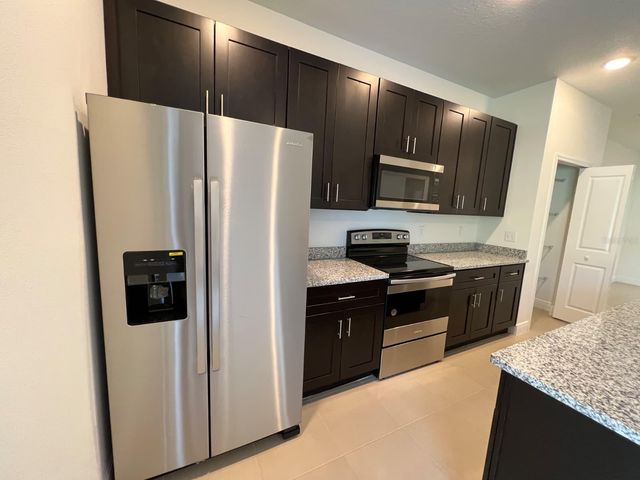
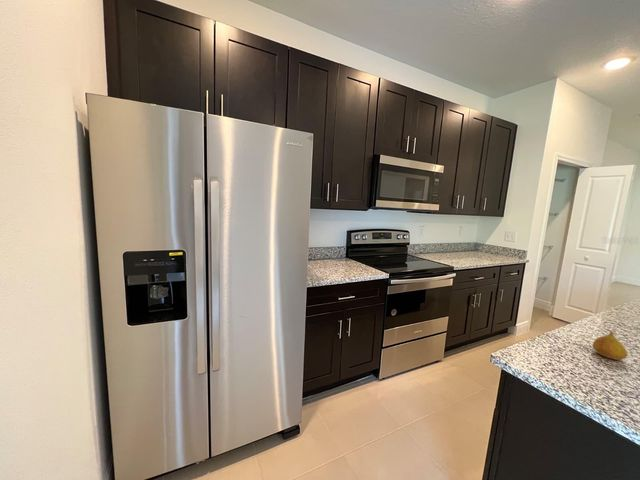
+ fruit [592,330,629,361]
